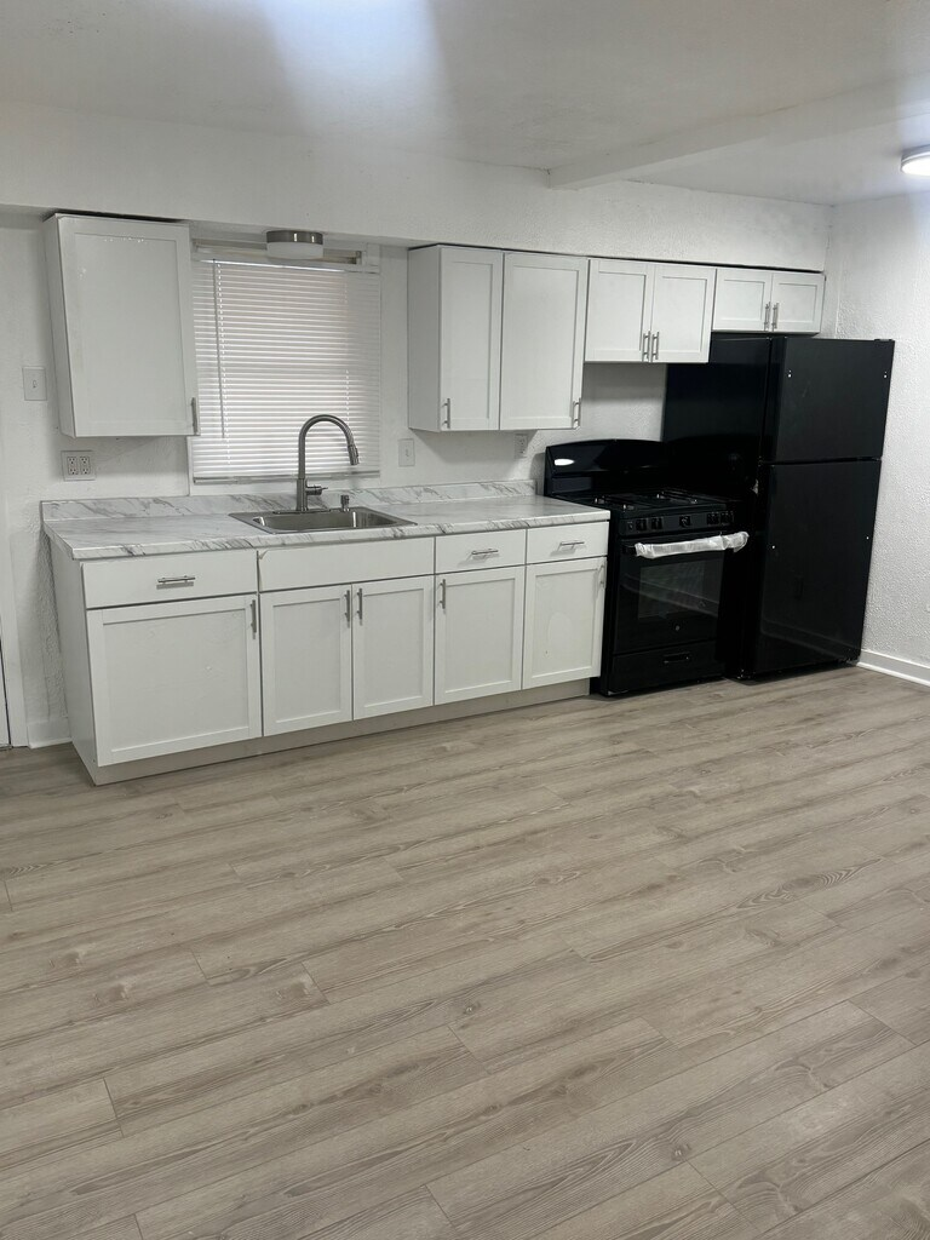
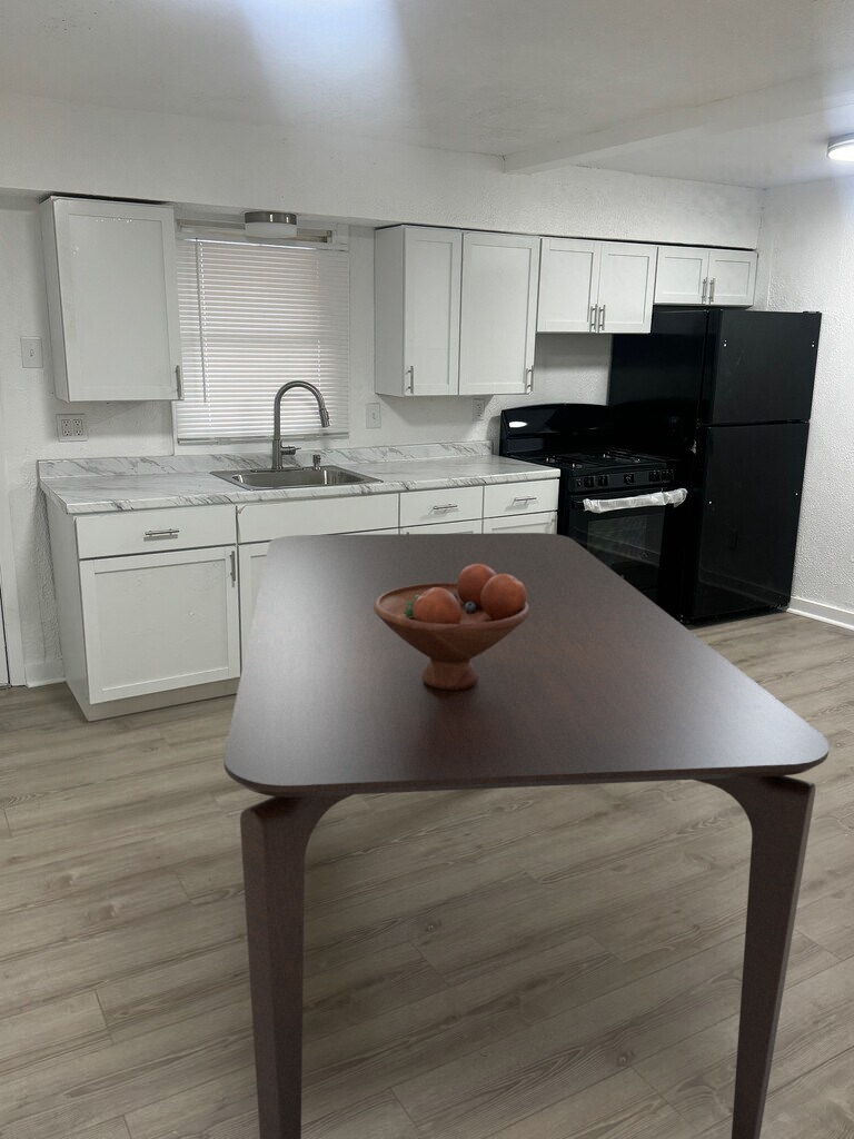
+ dining table [222,532,831,1139]
+ fruit bowl [374,564,530,690]
